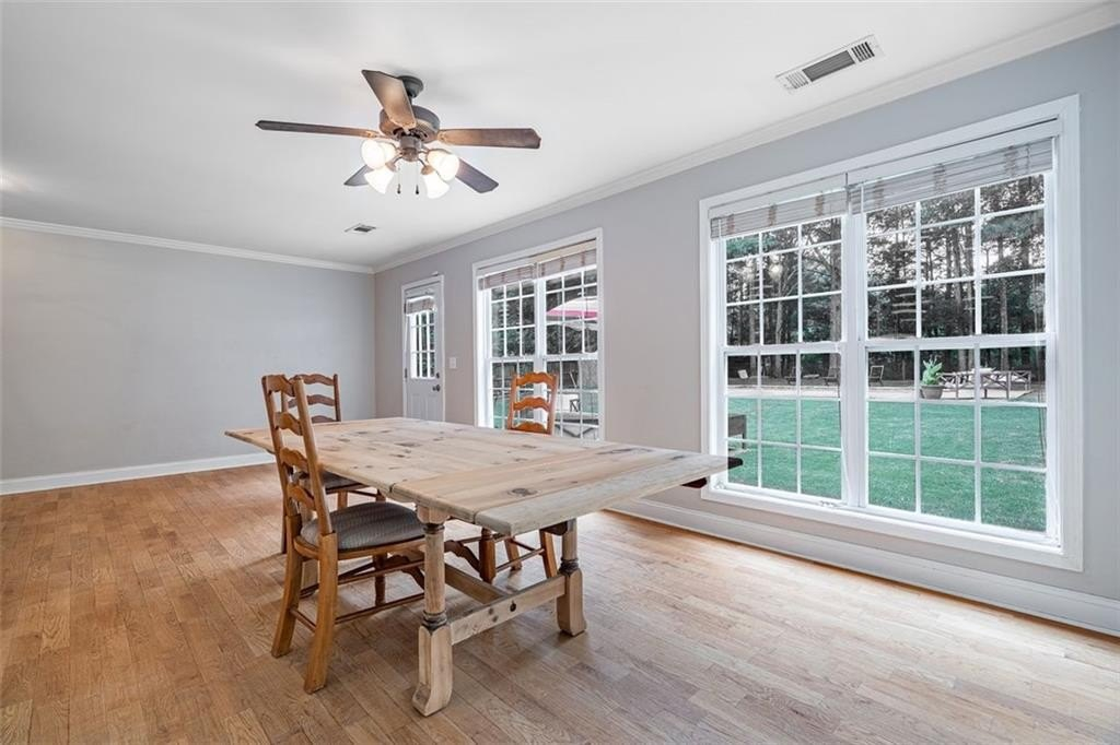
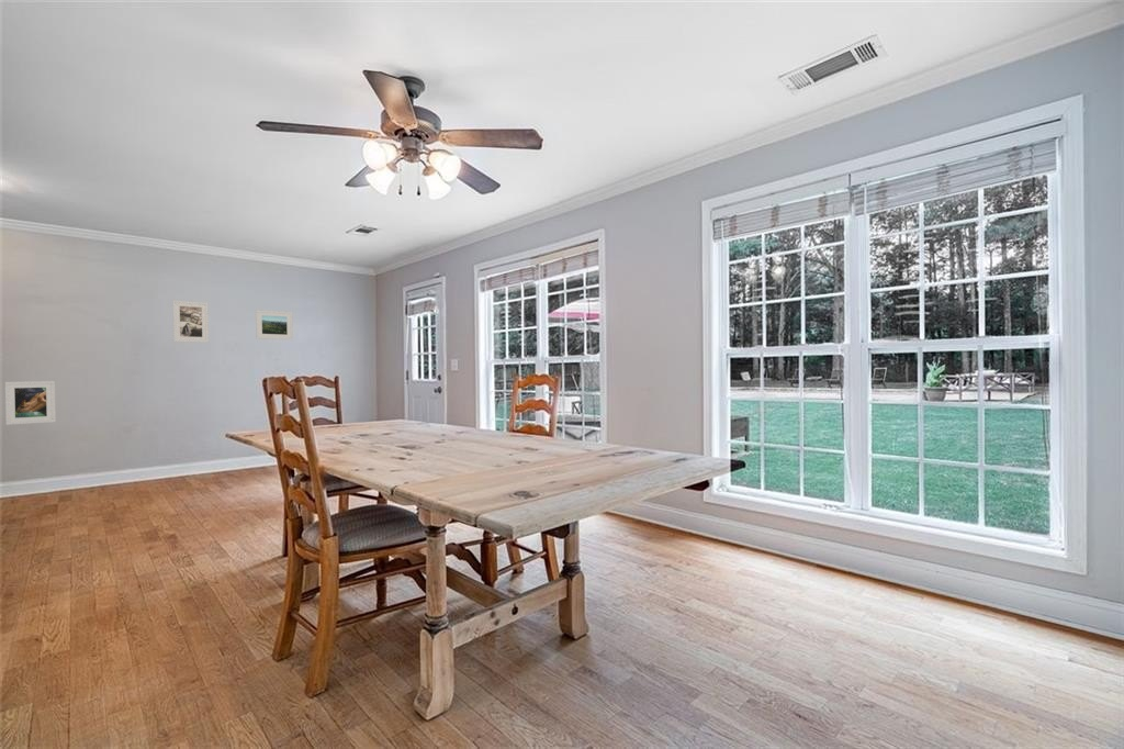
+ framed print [255,309,294,340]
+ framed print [4,380,57,426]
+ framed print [171,300,210,344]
